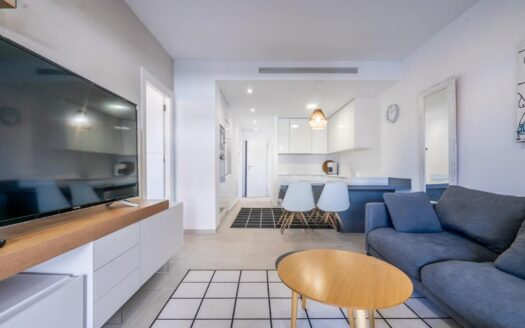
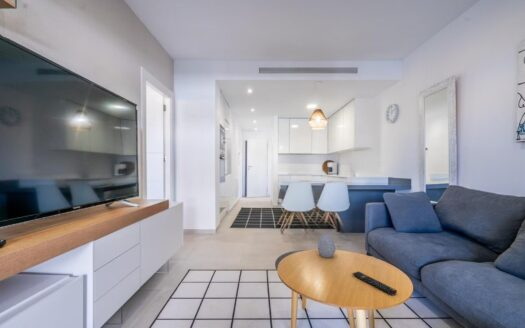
+ decorative egg [317,233,336,258]
+ remote control [351,270,398,296]
